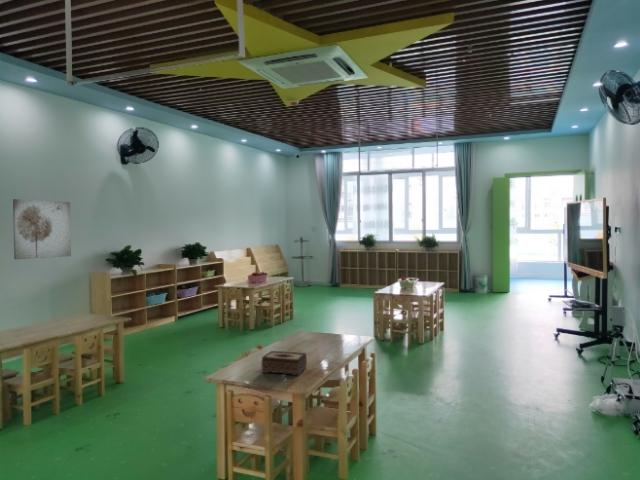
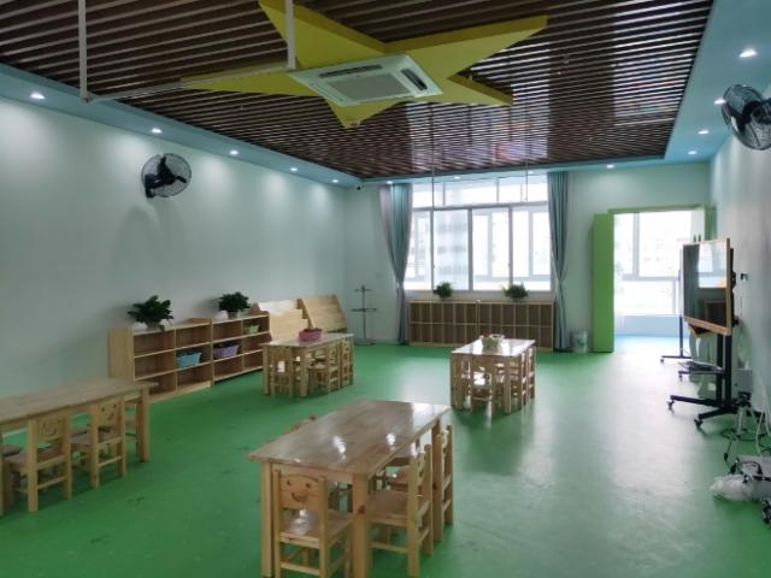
- wall art [12,198,72,260]
- tissue box [260,350,308,376]
